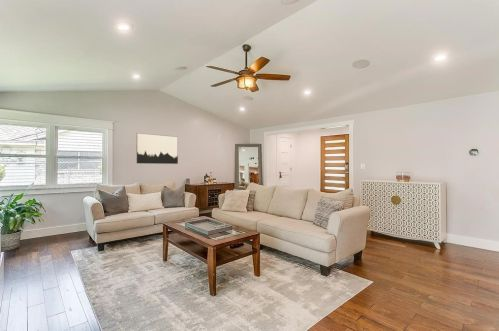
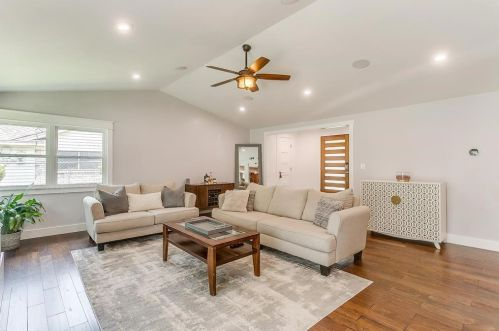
- wall art [136,132,179,165]
